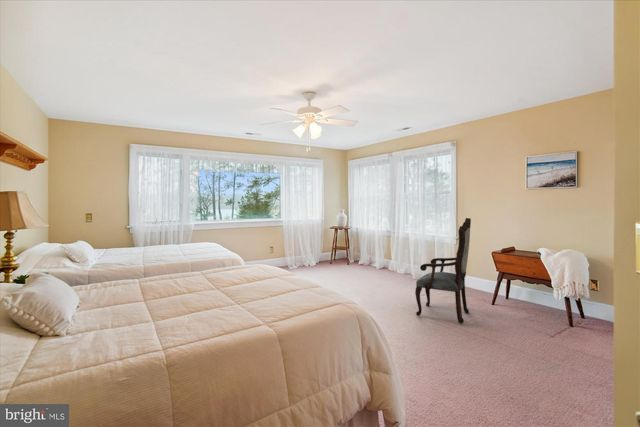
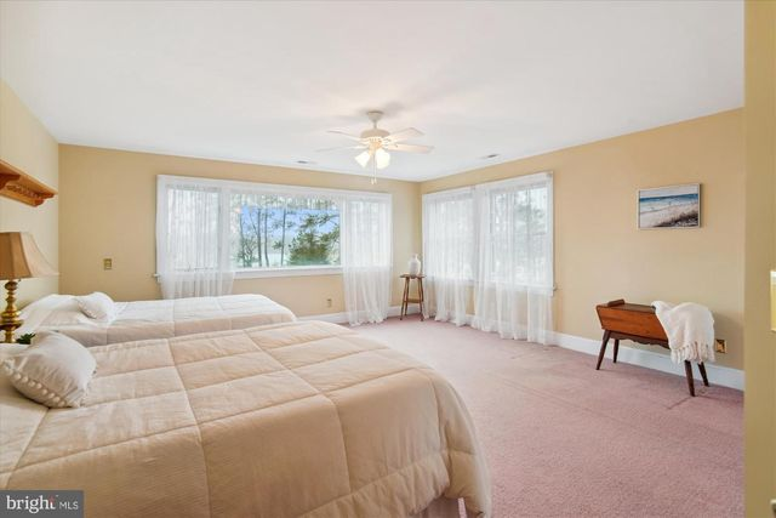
- armchair [414,217,472,325]
